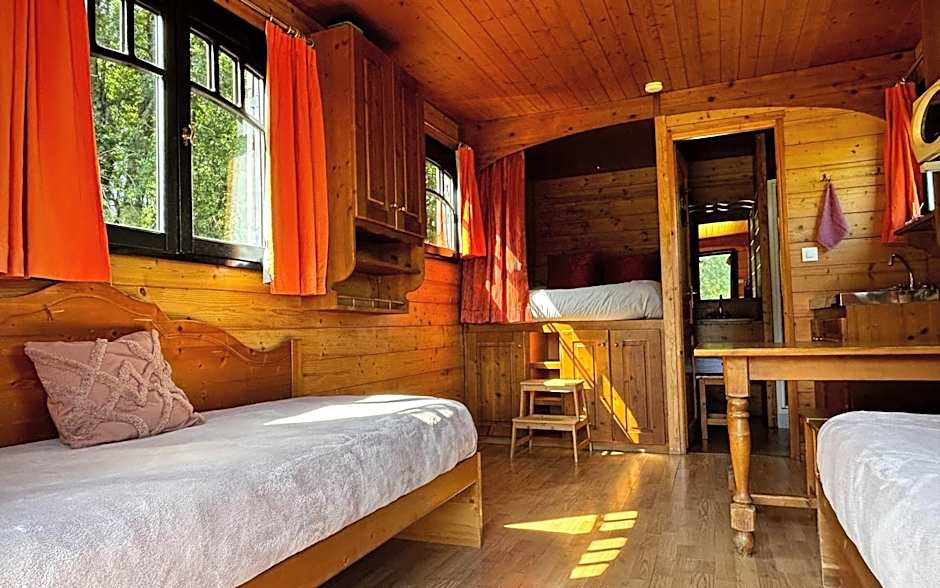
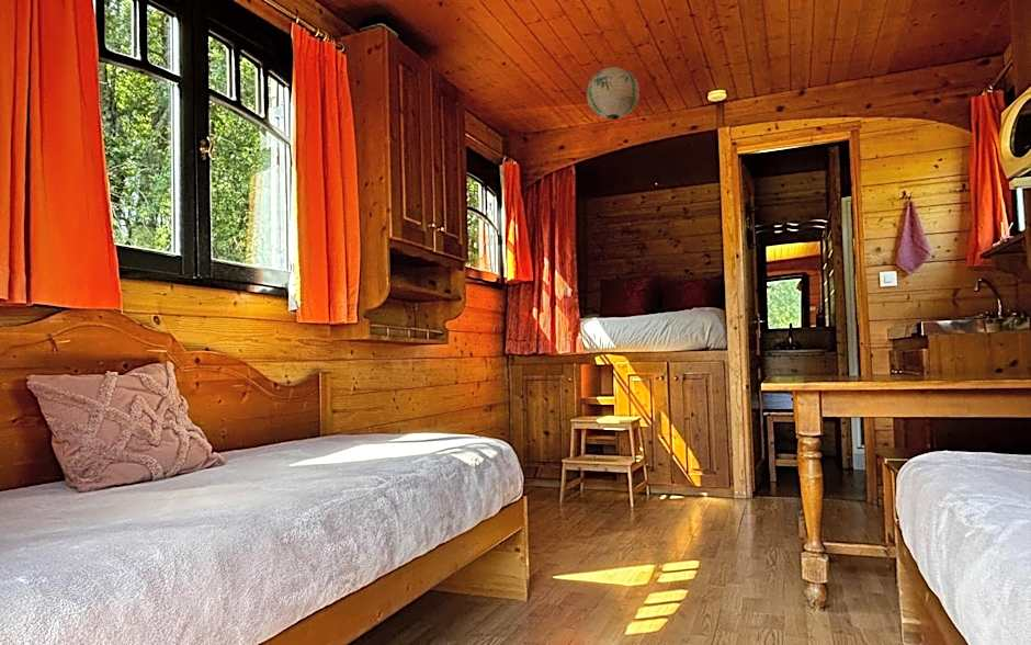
+ paper lantern [586,66,641,121]
